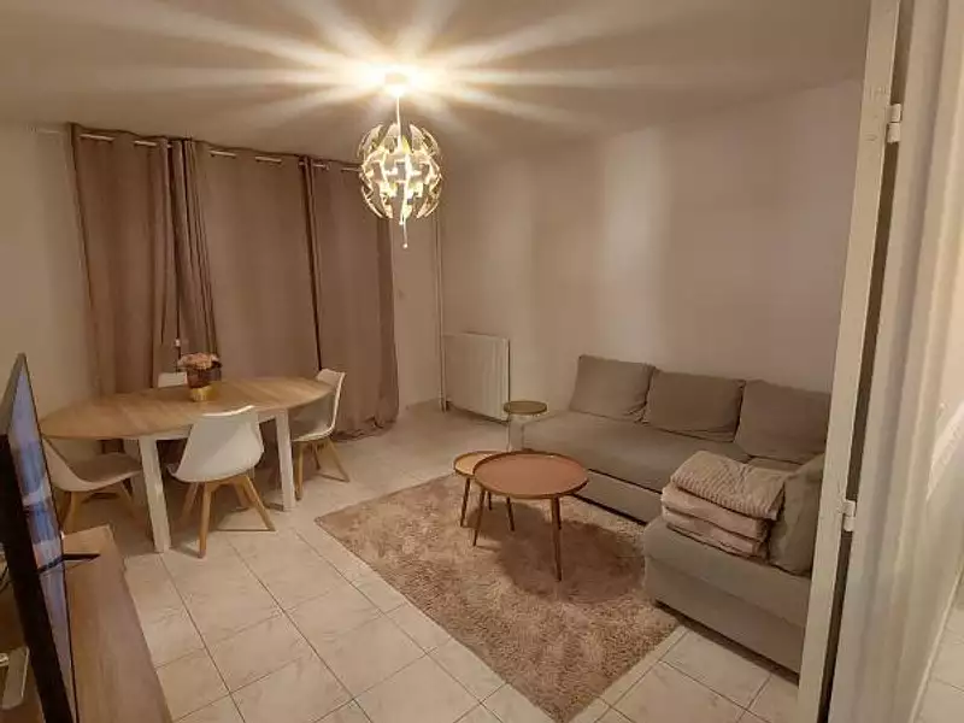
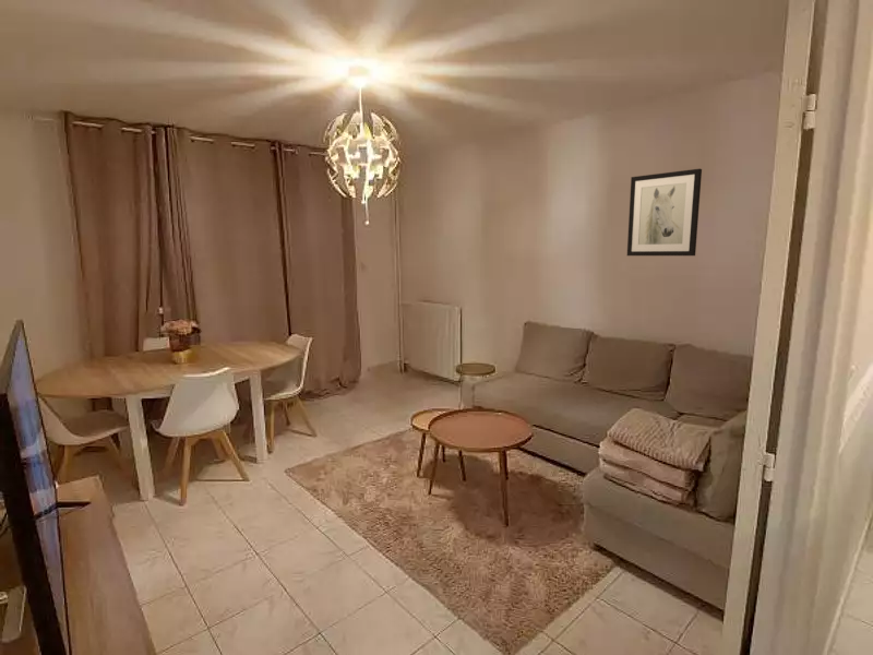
+ wall art [626,168,703,257]
